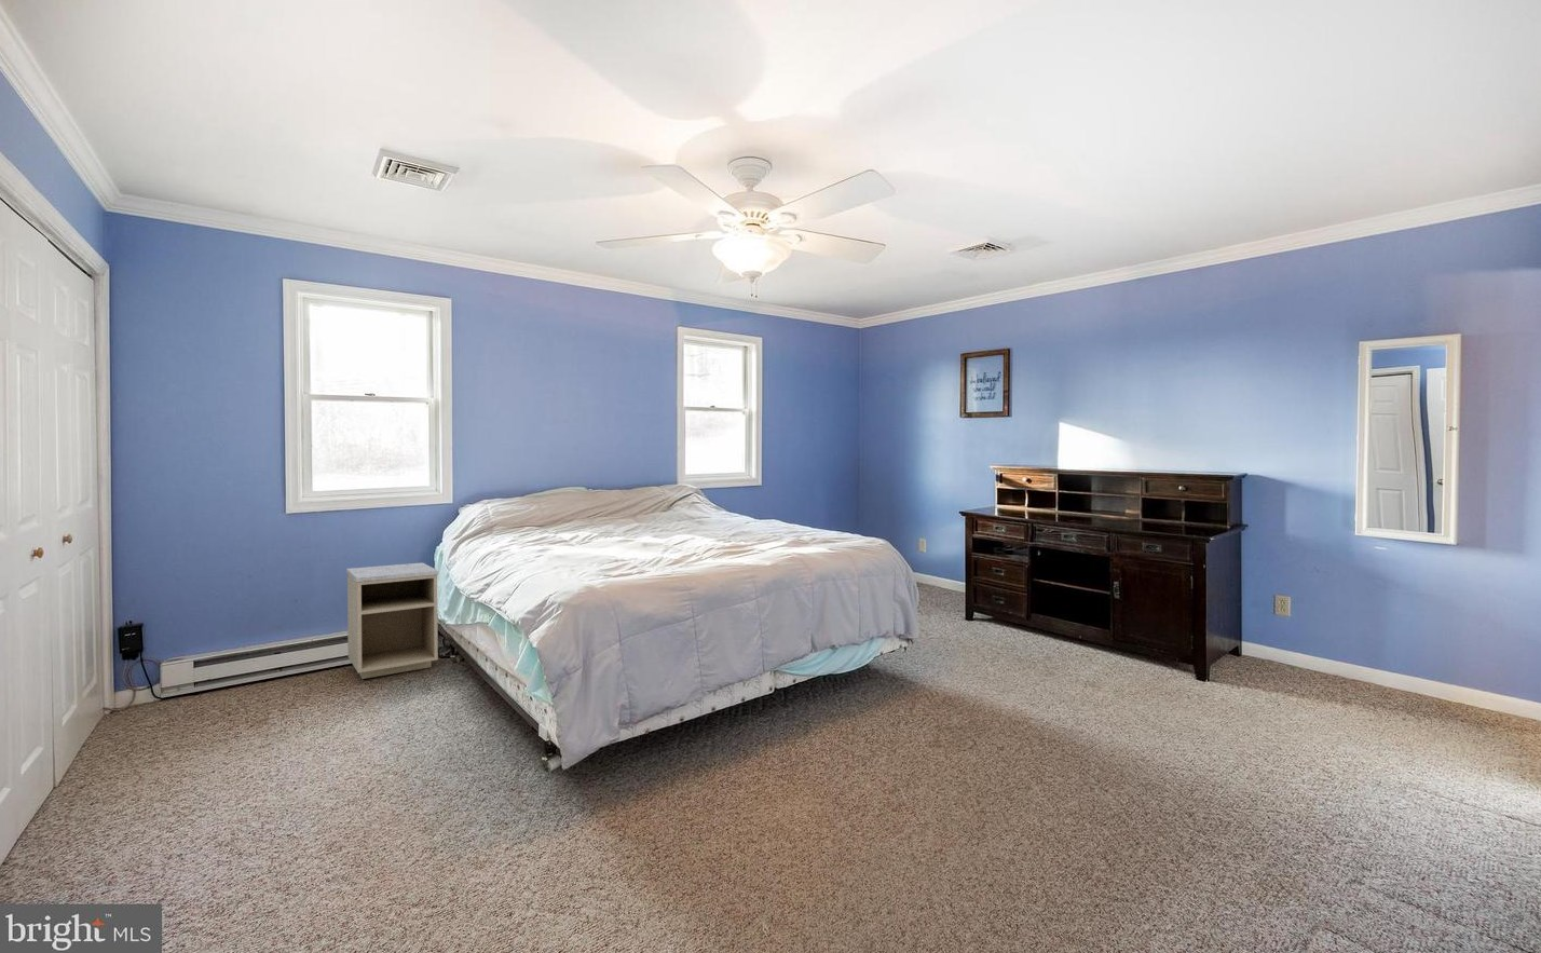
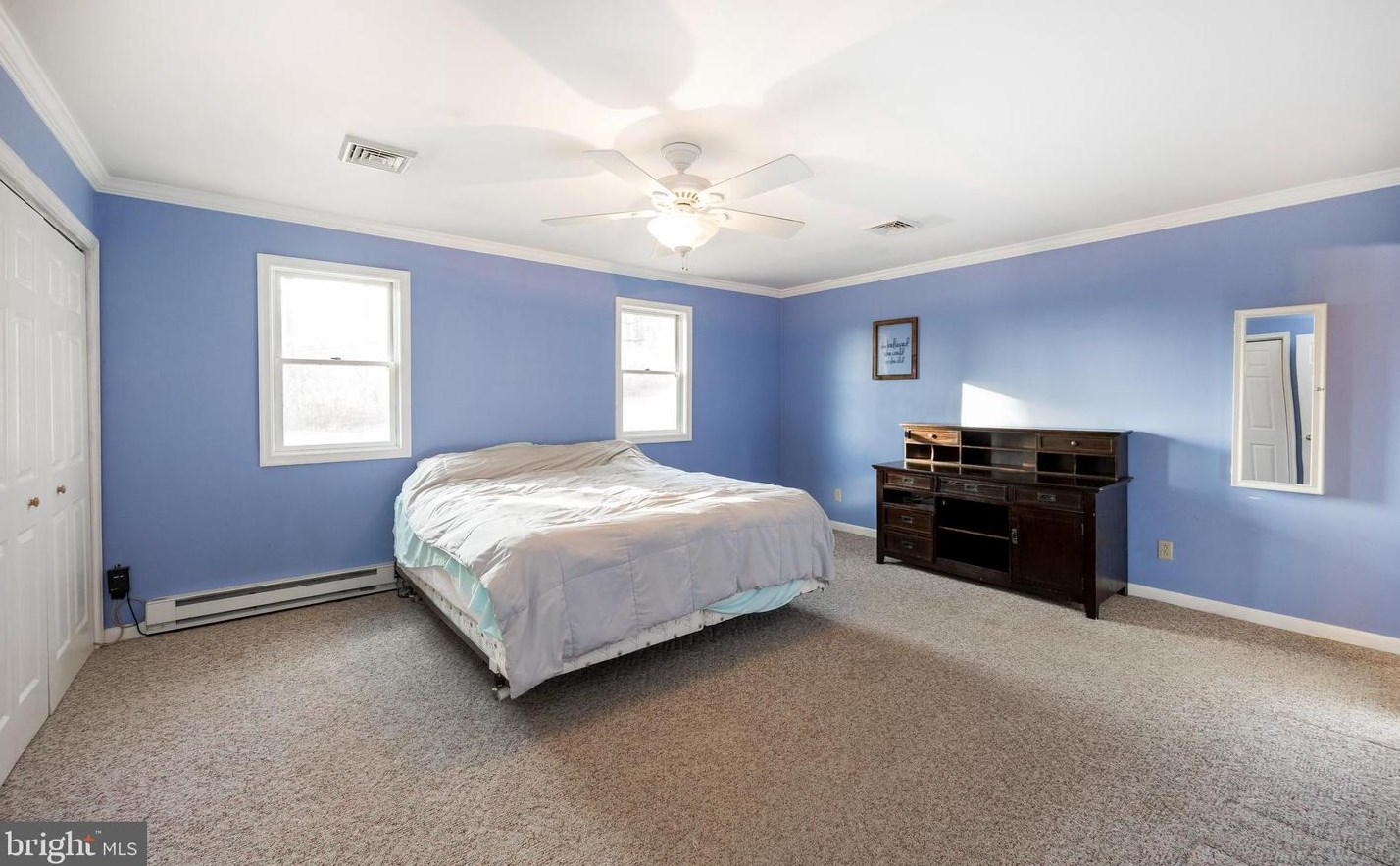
- nightstand [346,561,439,680]
